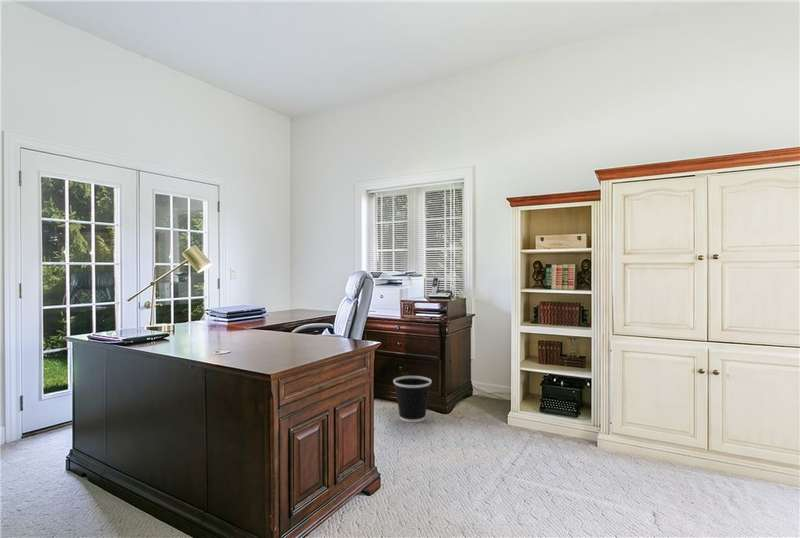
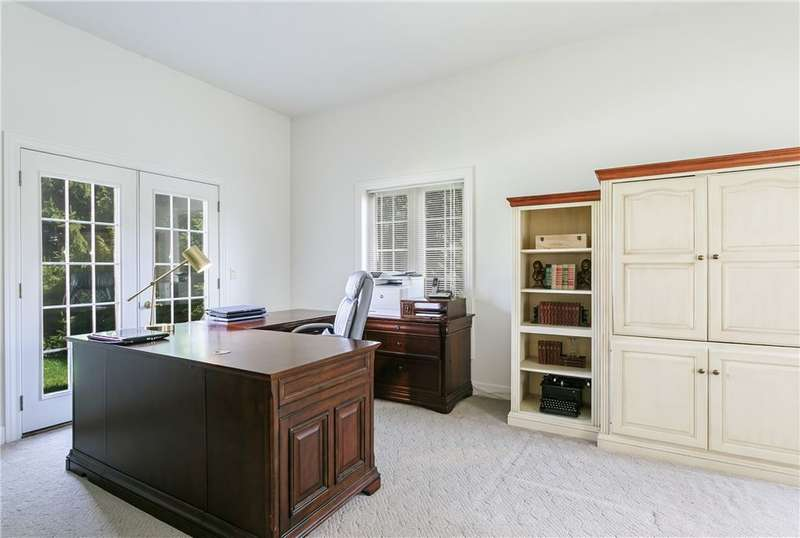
- wastebasket [392,375,433,424]
